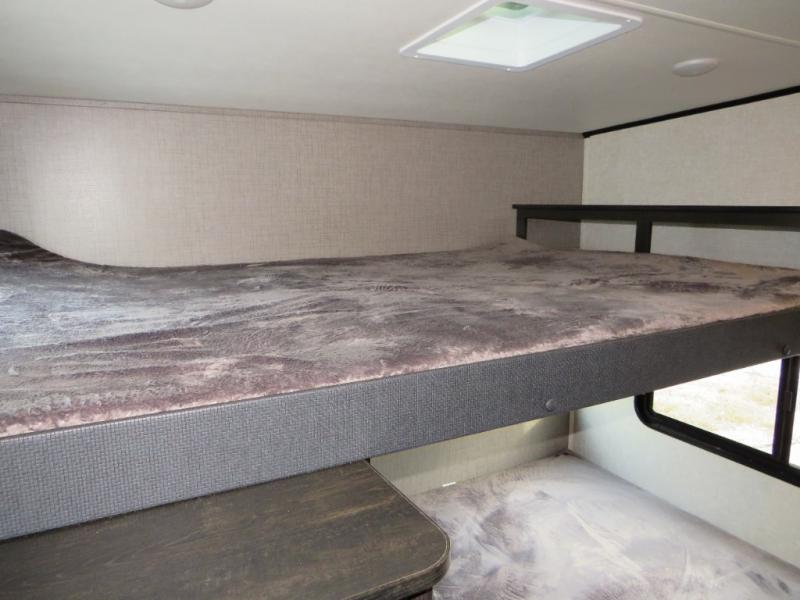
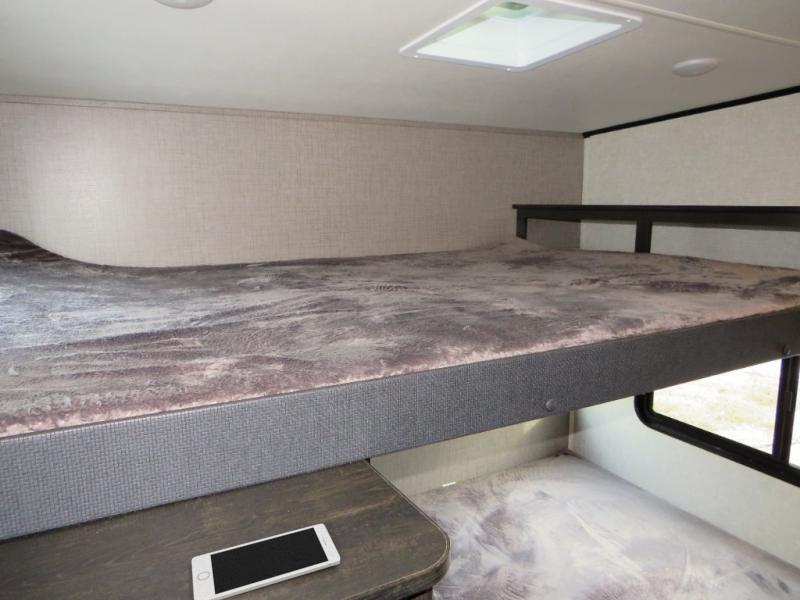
+ cell phone [191,523,341,600]
